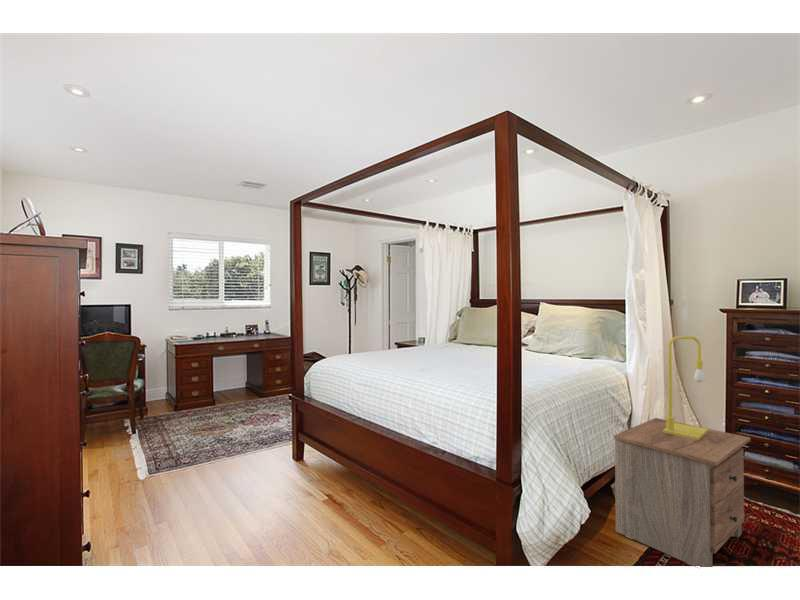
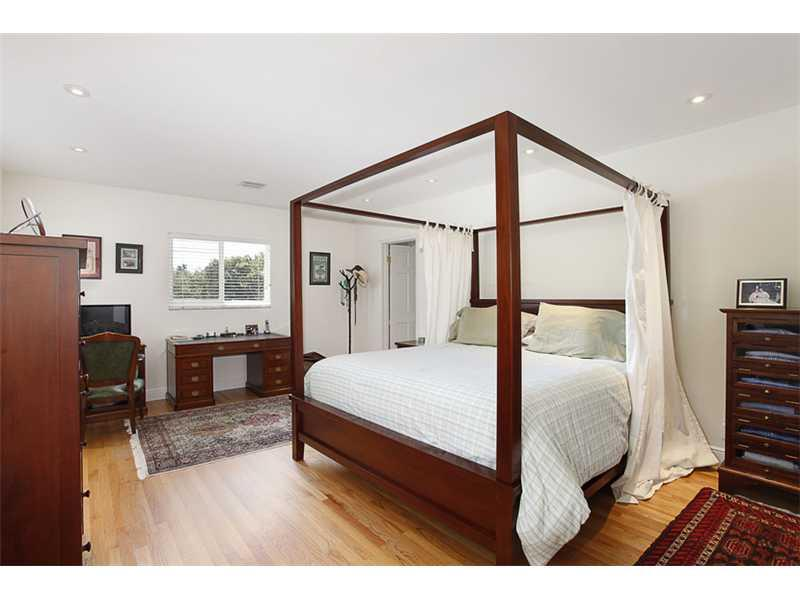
- table lamp [663,335,709,440]
- nightstand [613,417,752,568]
